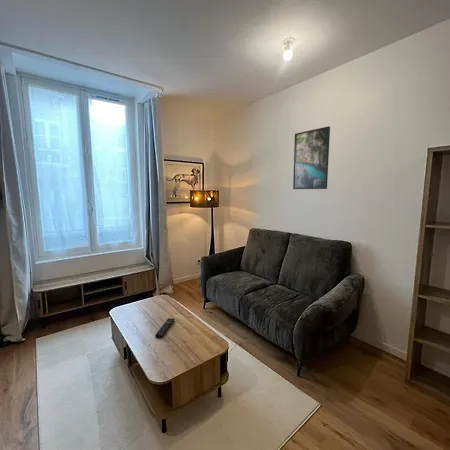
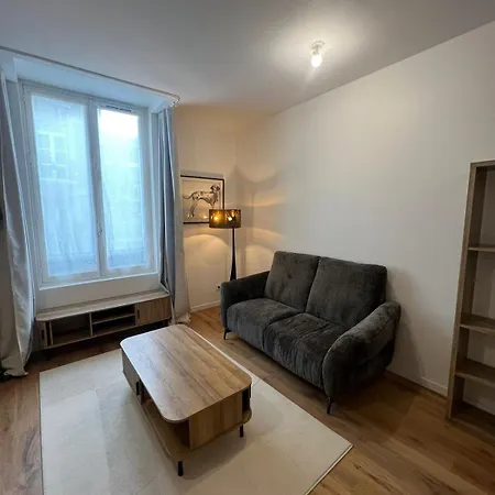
- remote control [154,317,176,339]
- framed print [292,125,331,190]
